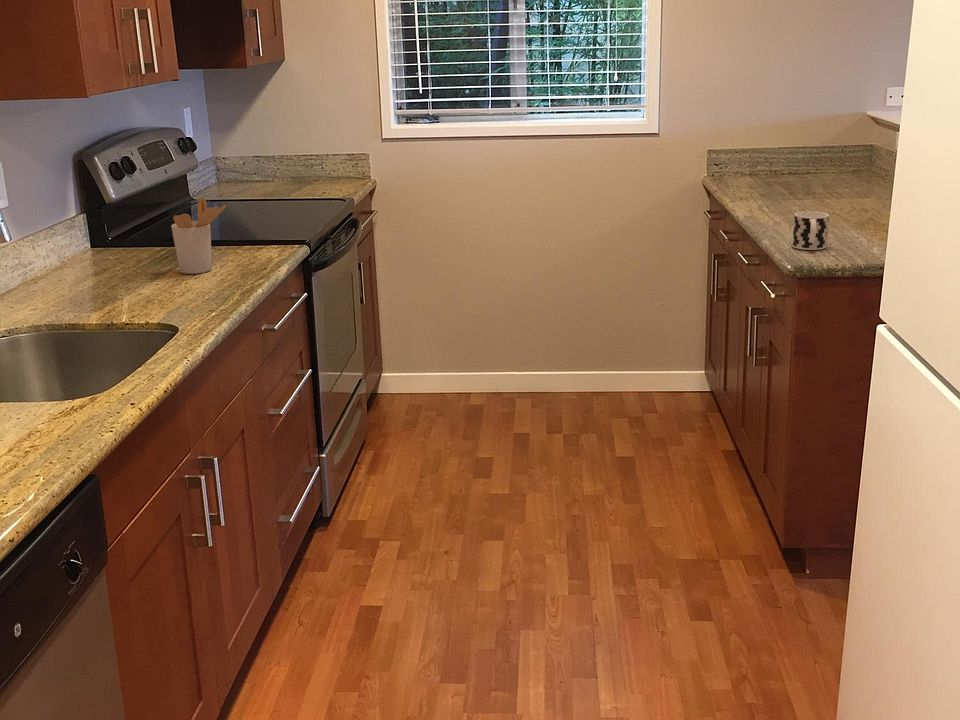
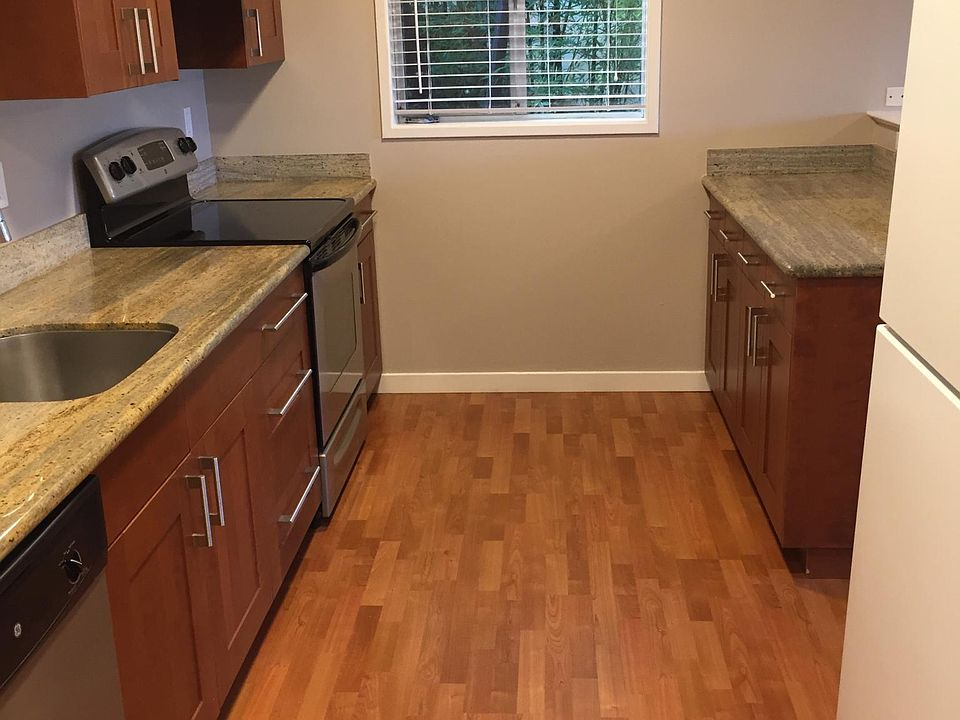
- utensil holder [170,197,227,275]
- cup [791,210,830,251]
